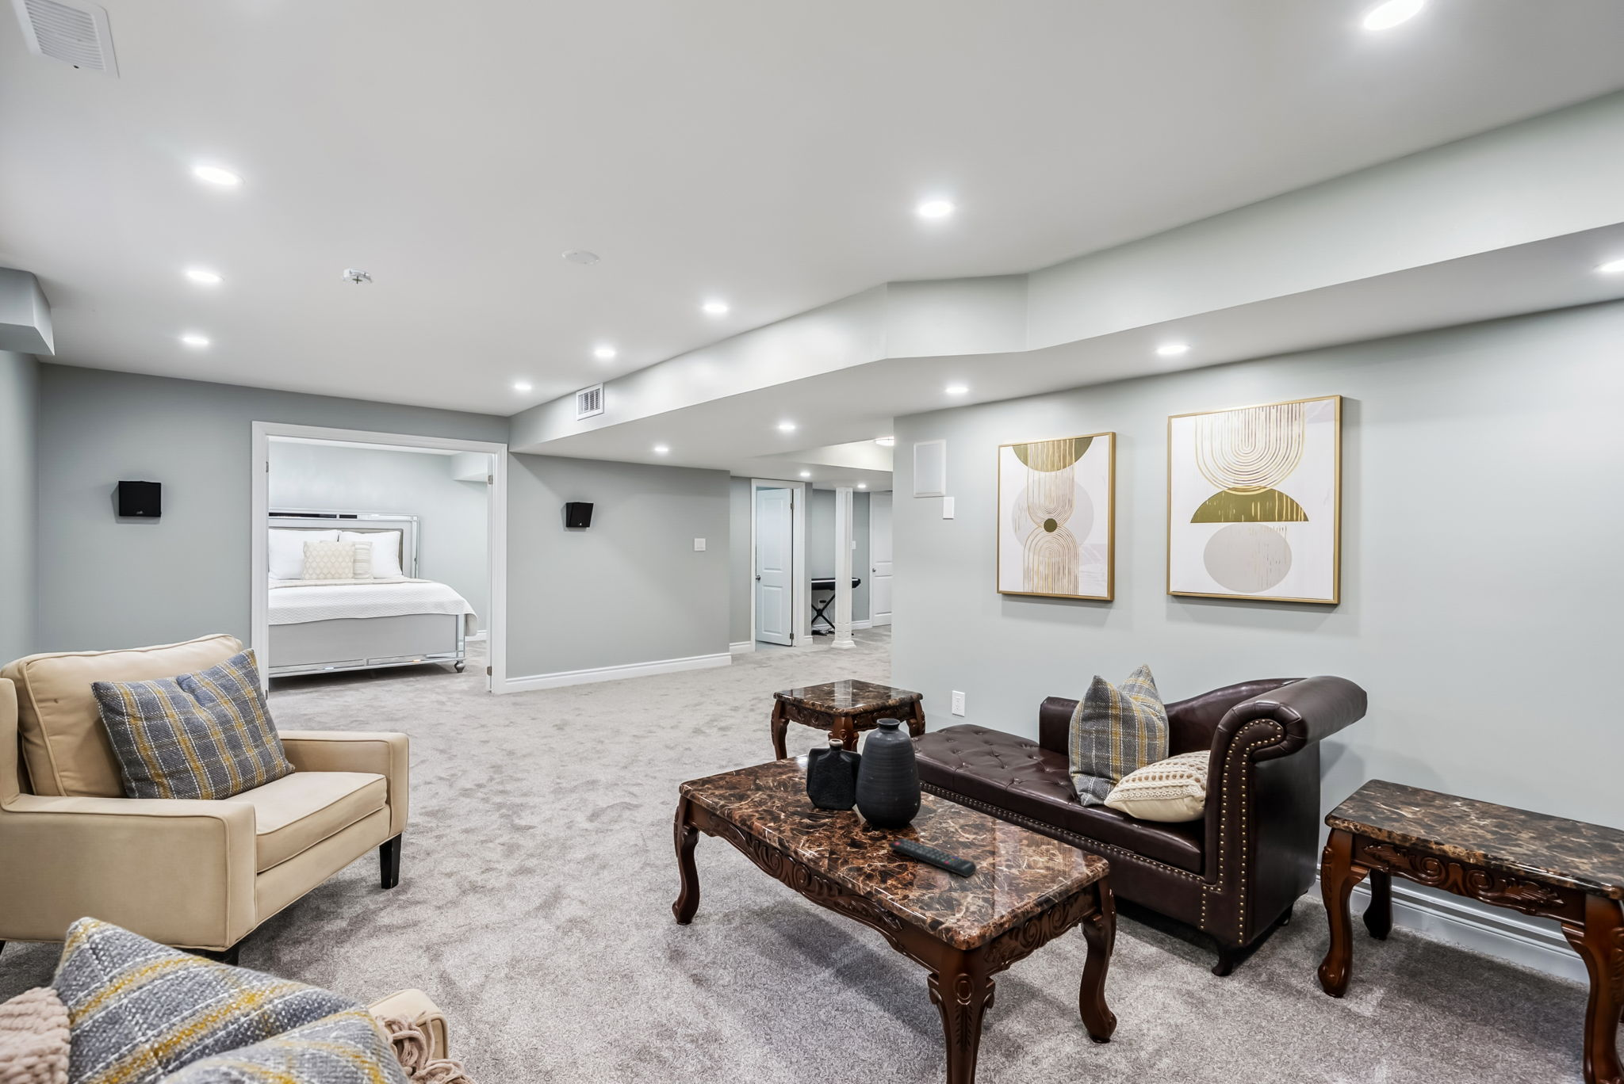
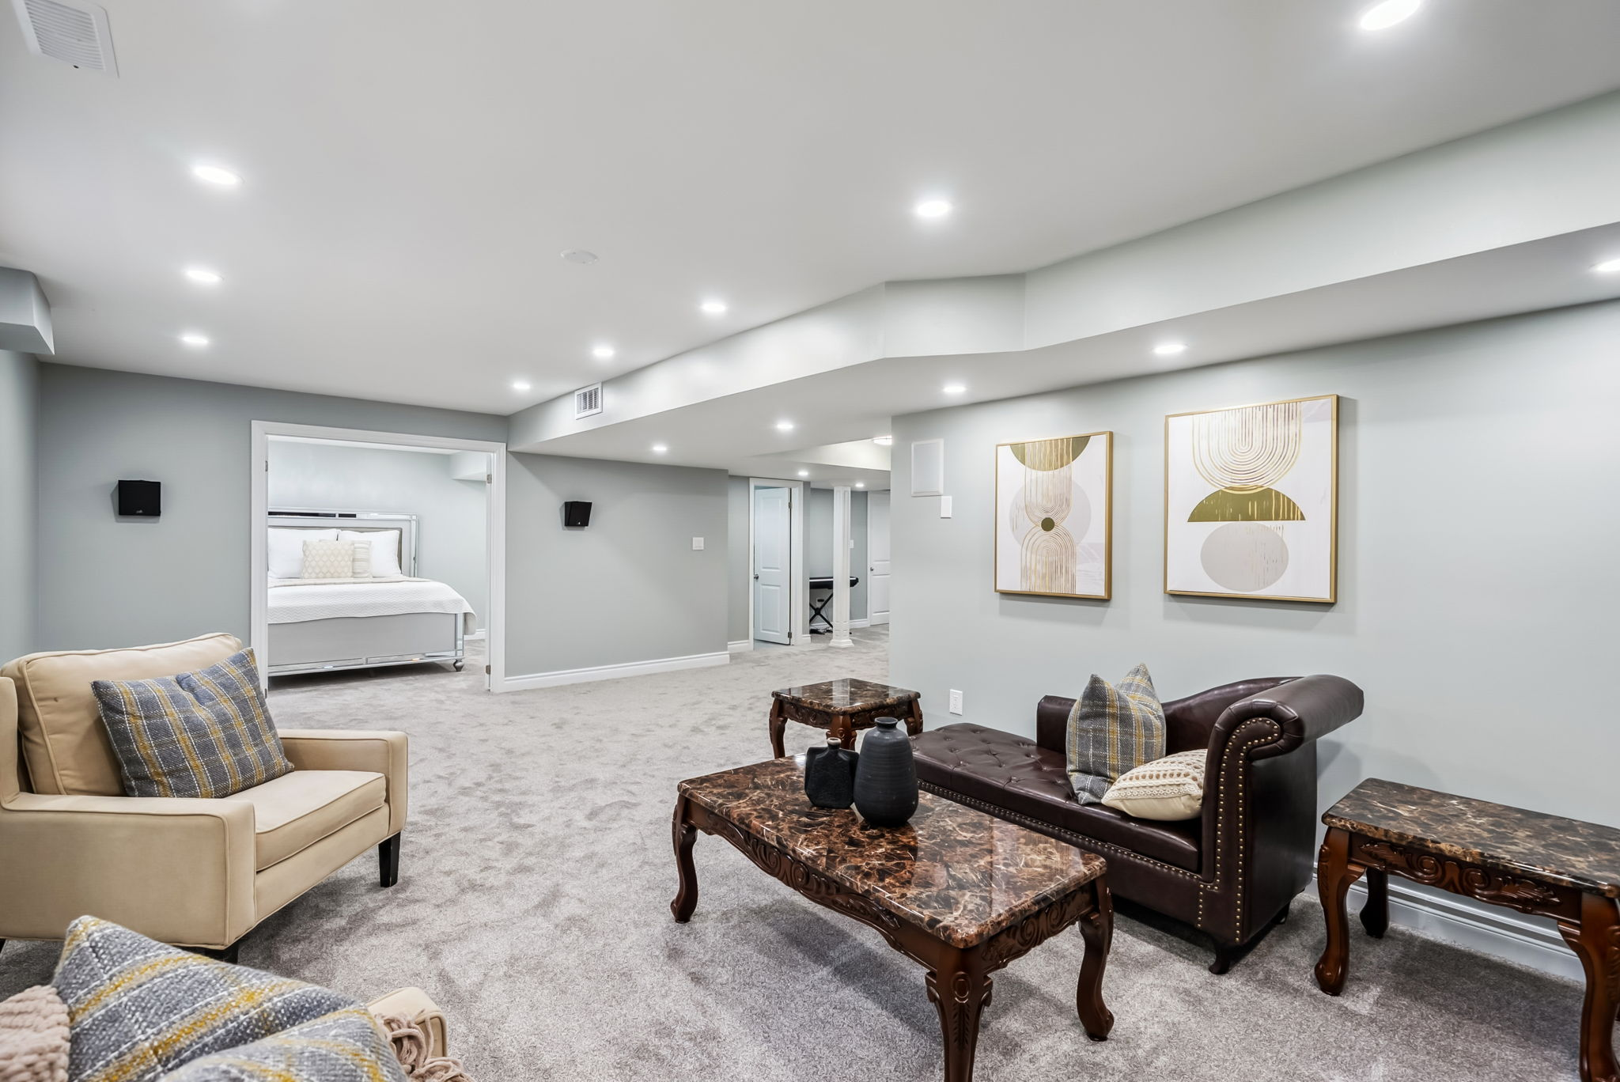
- smoke detector [340,269,374,284]
- remote control [888,837,978,878]
